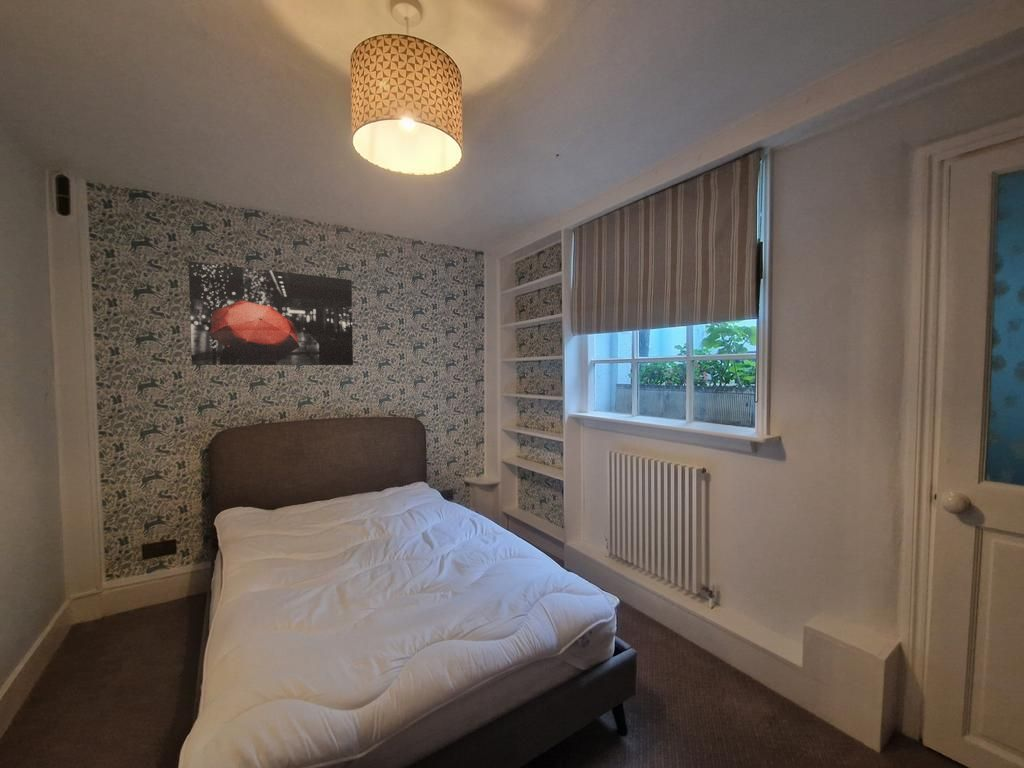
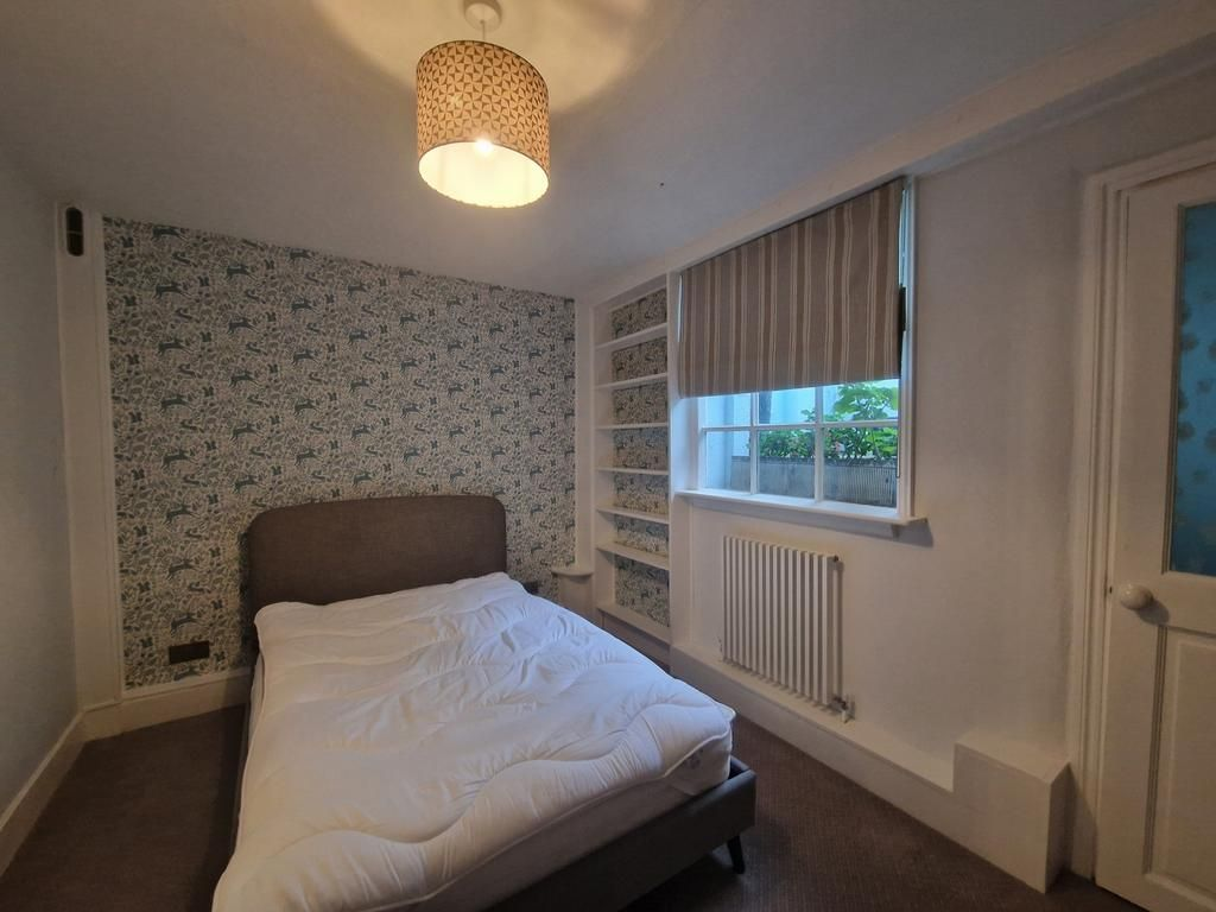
- wall art [188,260,354,366]
